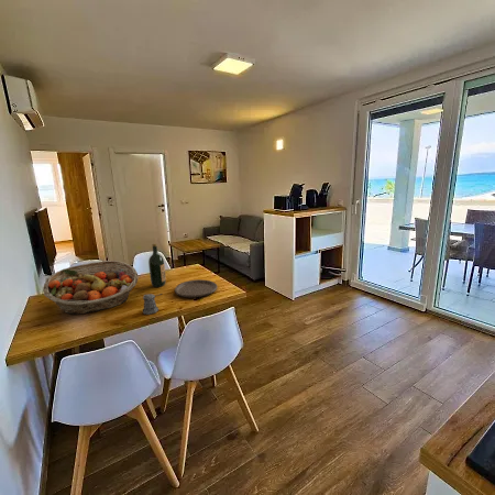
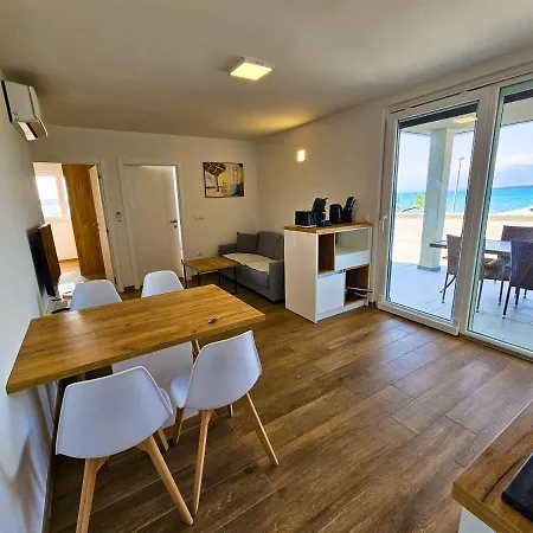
- wine bottle [147,243,167,288]
- fruit basket [42,260,140,316]
- pepper shaker [142,293,164,316]
- plate [174,278,218,298]
